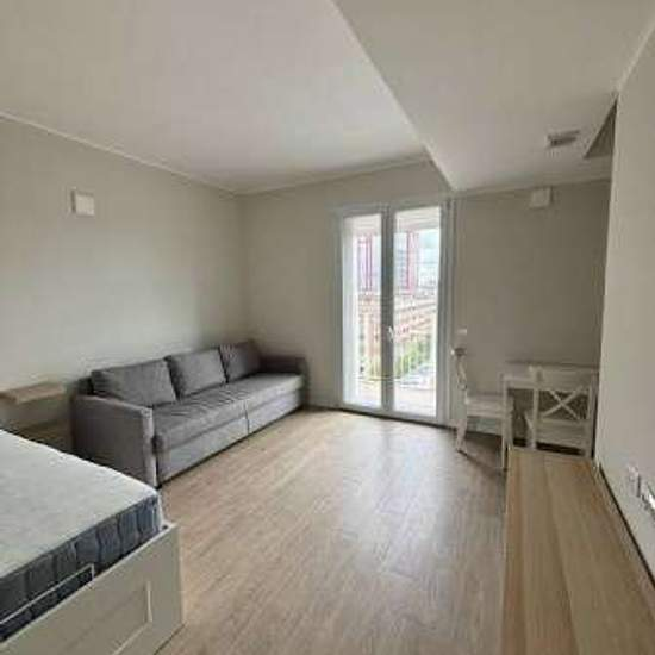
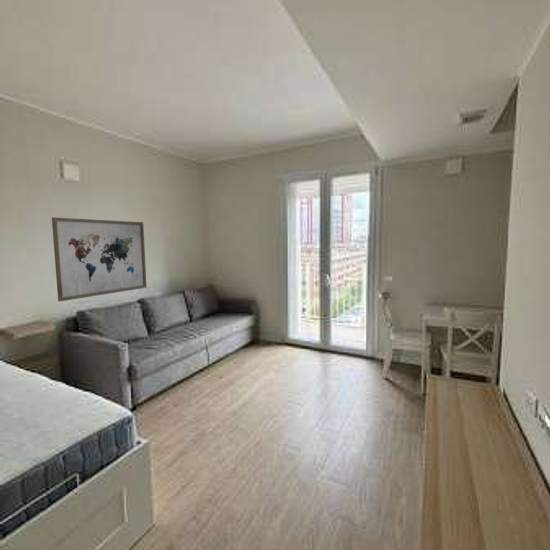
+ wall art [51,216,148,303]
